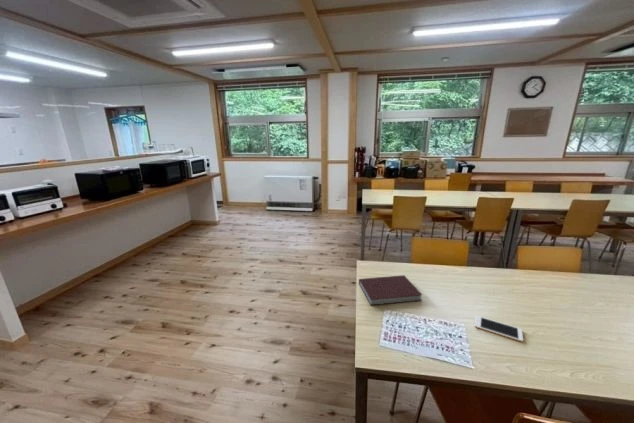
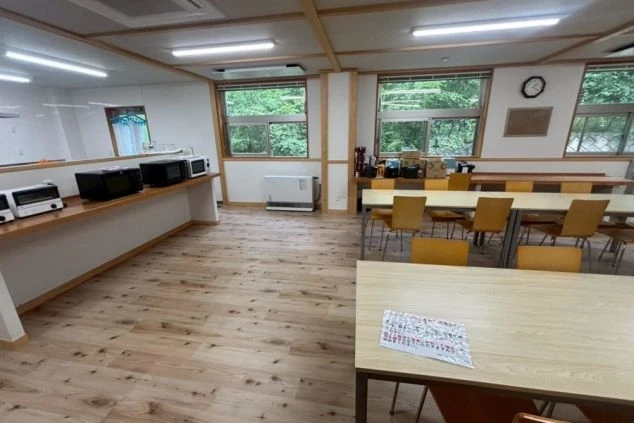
- notebook [358,274,423,306]
- cell phone [473,315,524,343]
